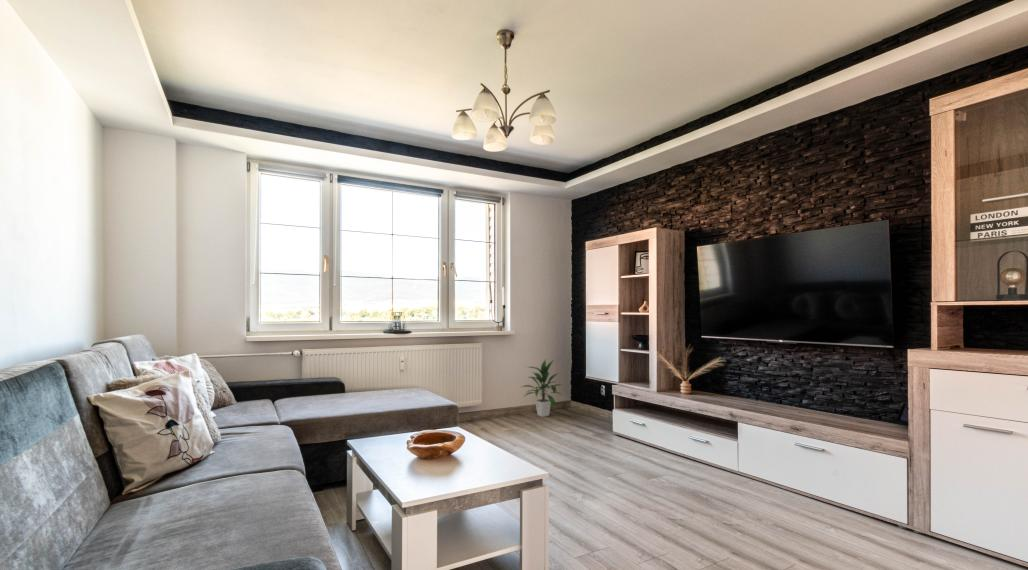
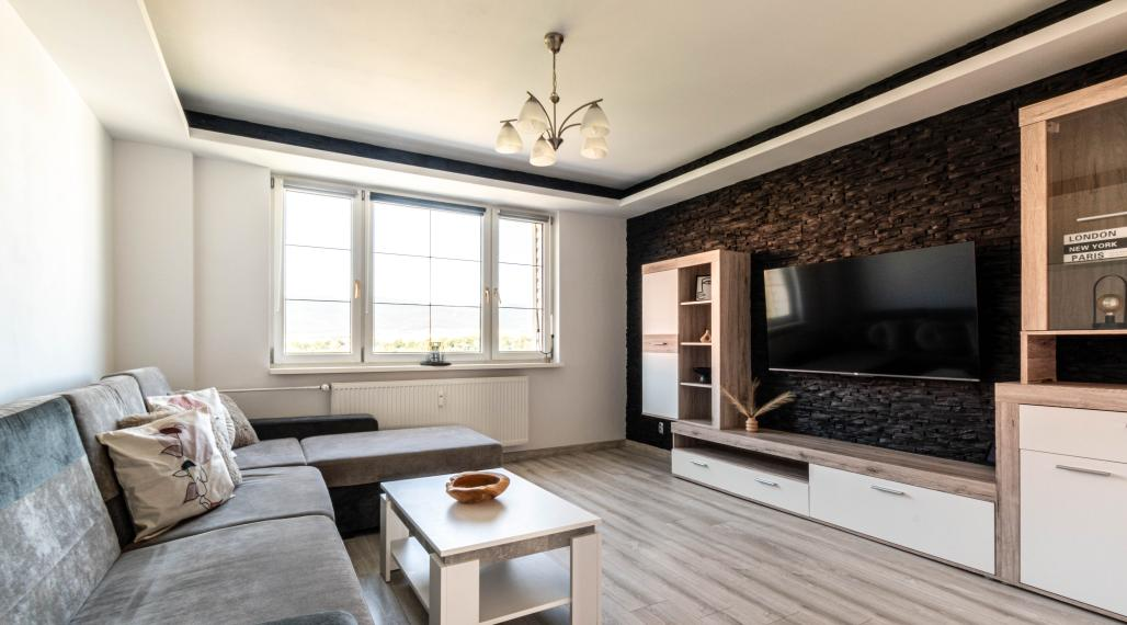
- indoor plant [521,359,563,418]
